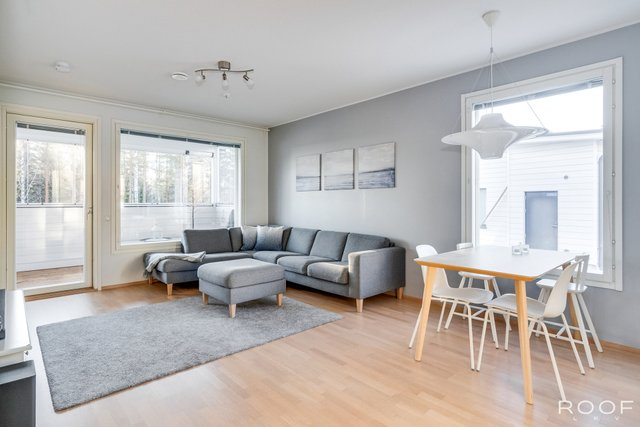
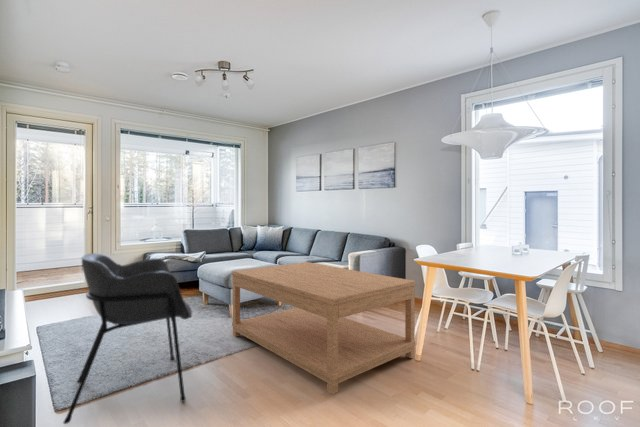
+ armchair [62,252,193,425]
+ coffee table [231,261,416,395]
